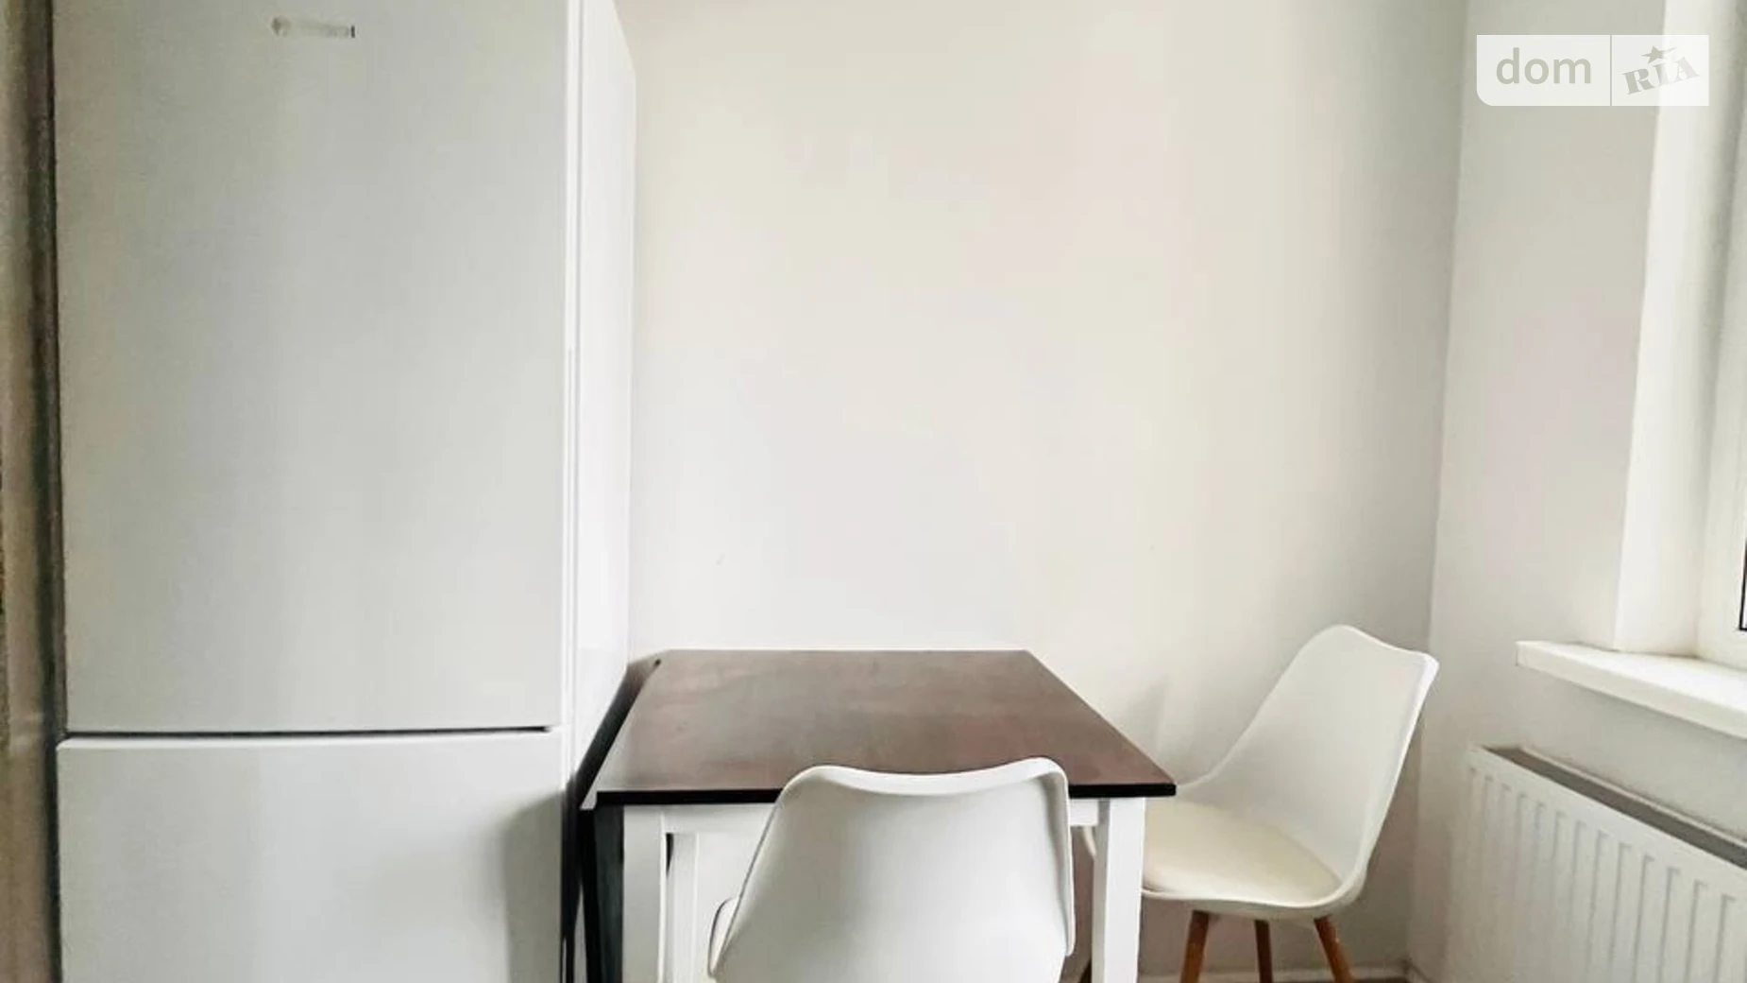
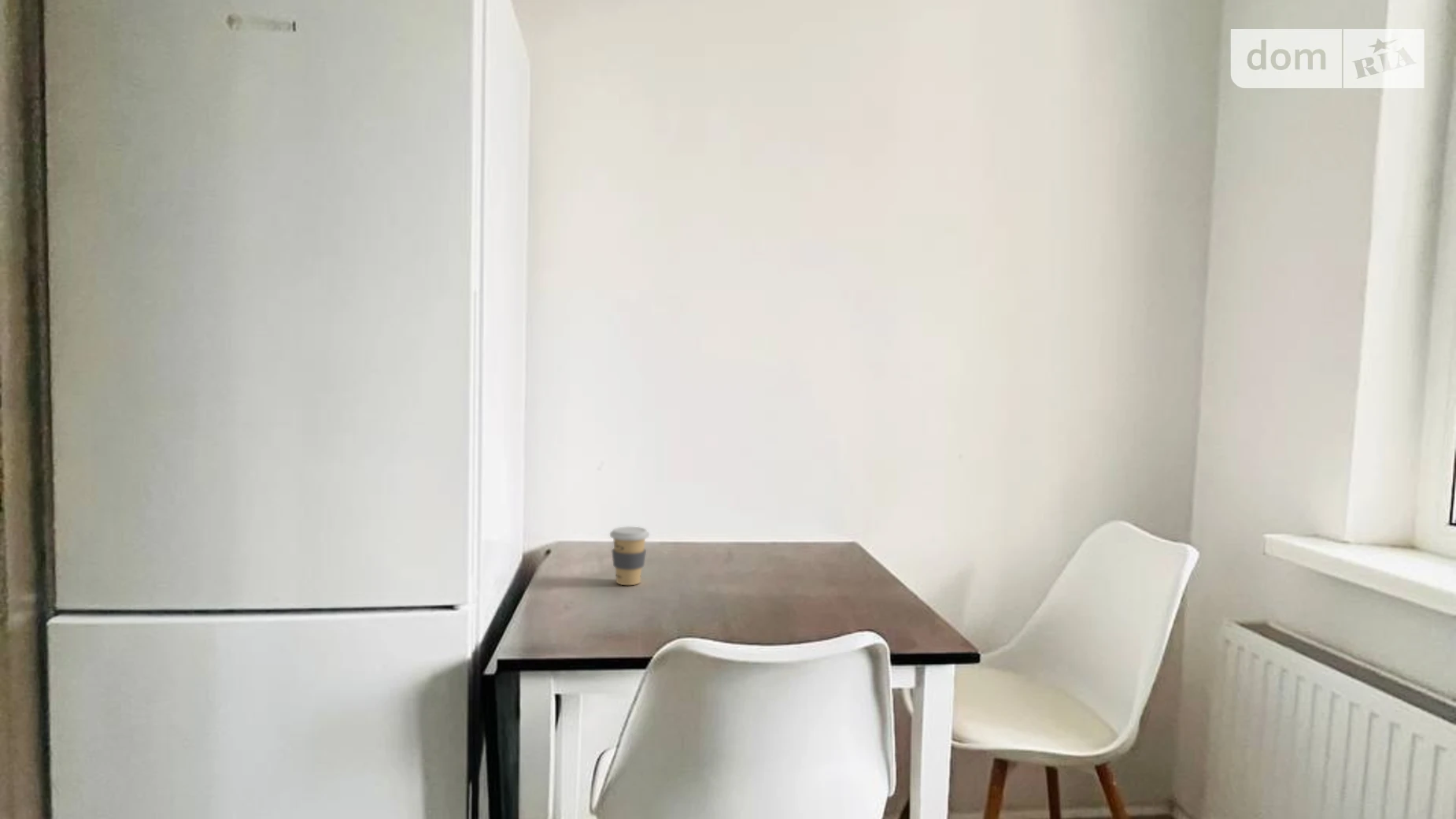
+ coffee cup [609,526,650,586]
